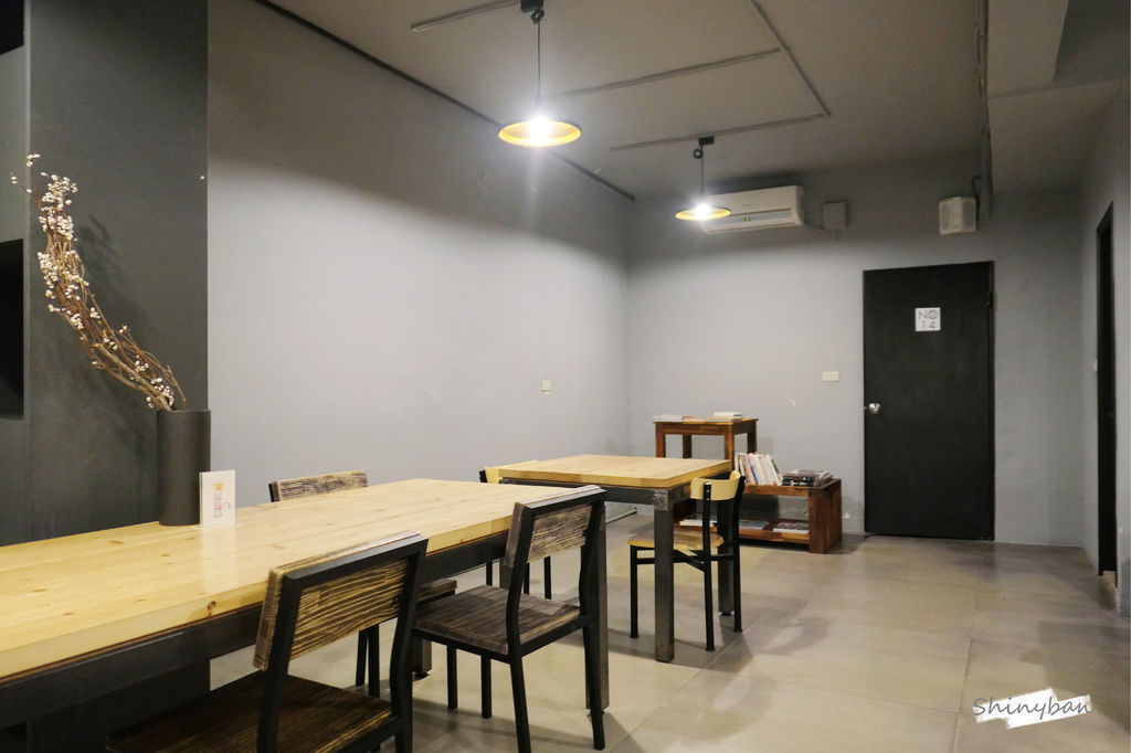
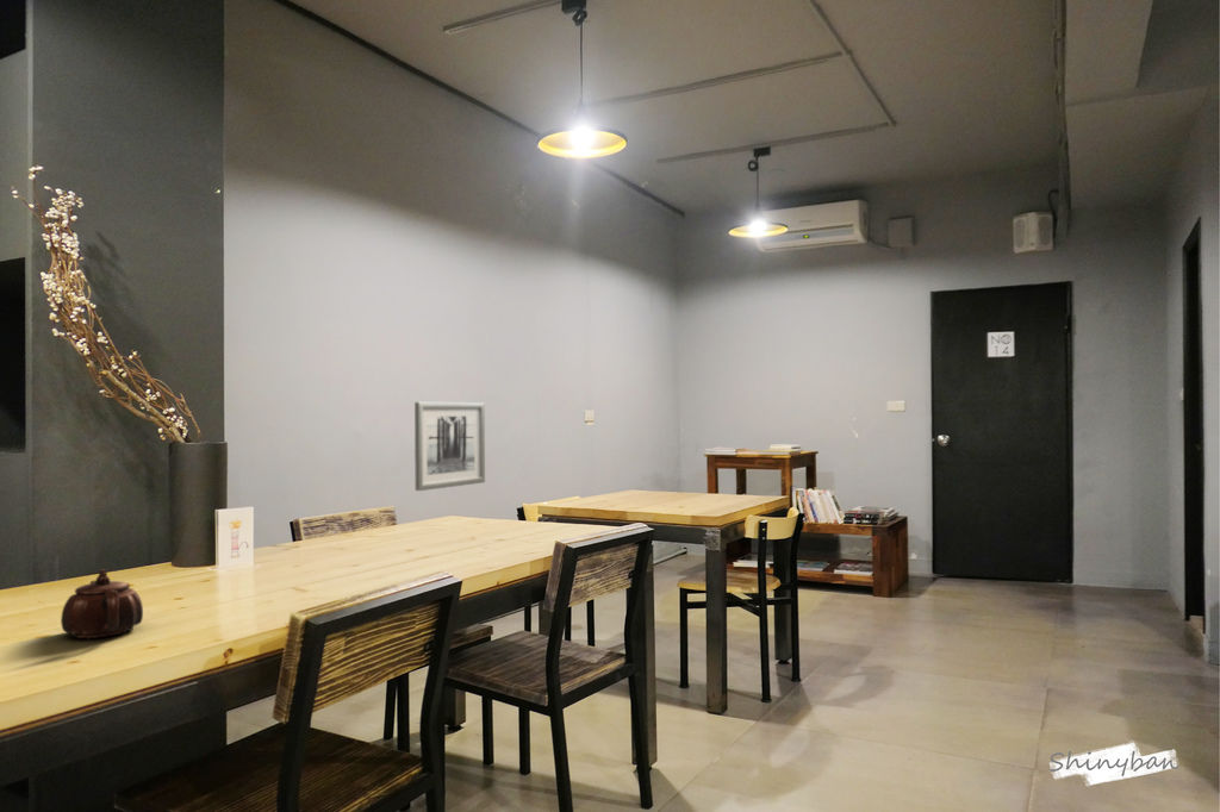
+ teapot [60,568,144,639]
+ wall art [413,401,486,492]
